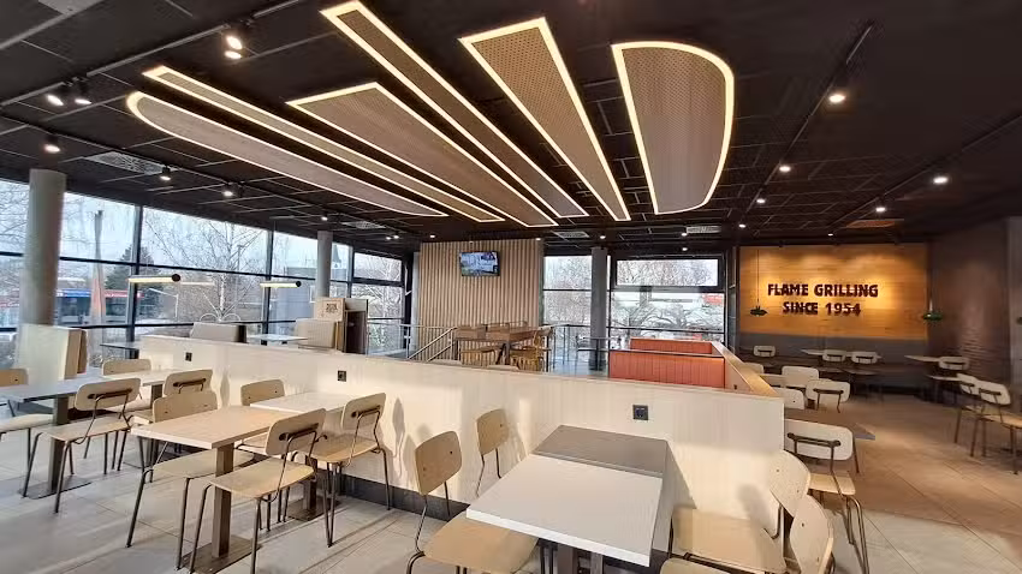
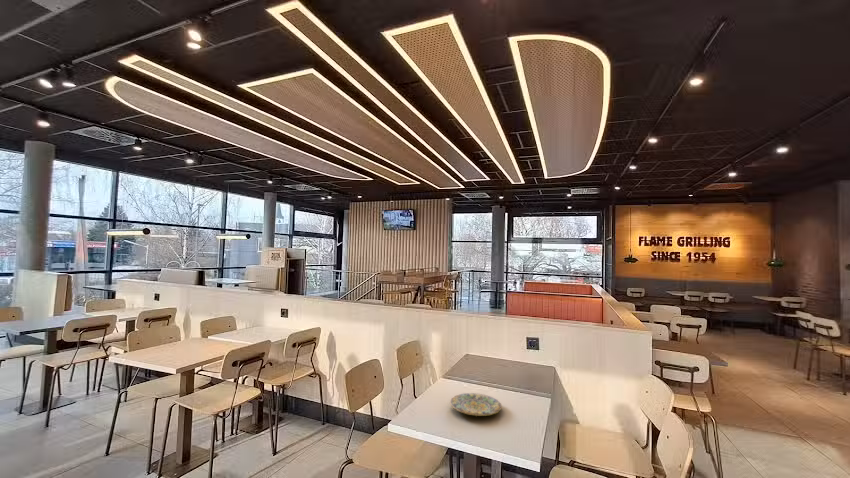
+ plate [449,392,502,417]
